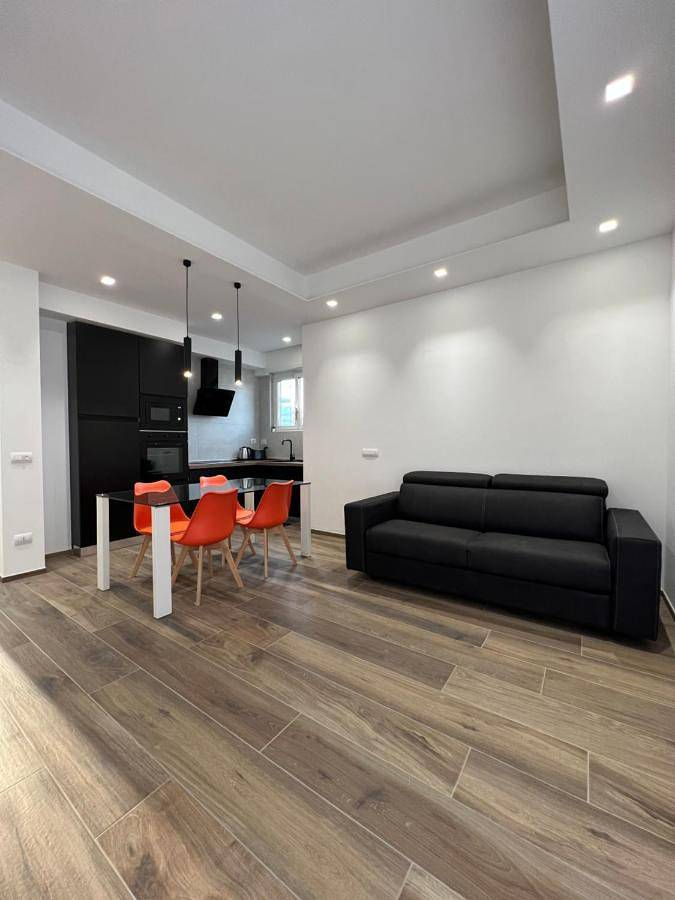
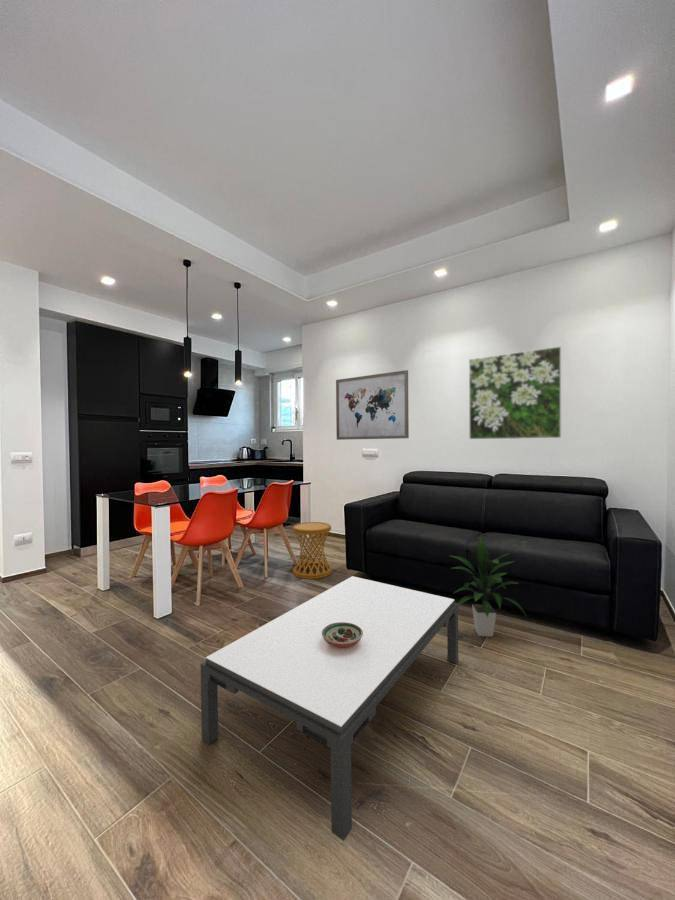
+ side table [292,521,333,580]
+ coffee table [200,575,459,842]
+ indoor plant [448,536,527,638]
+ decorative bowl [322,622,363,648]
+ wall art [335,369,410,441]
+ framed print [468,345,562,440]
